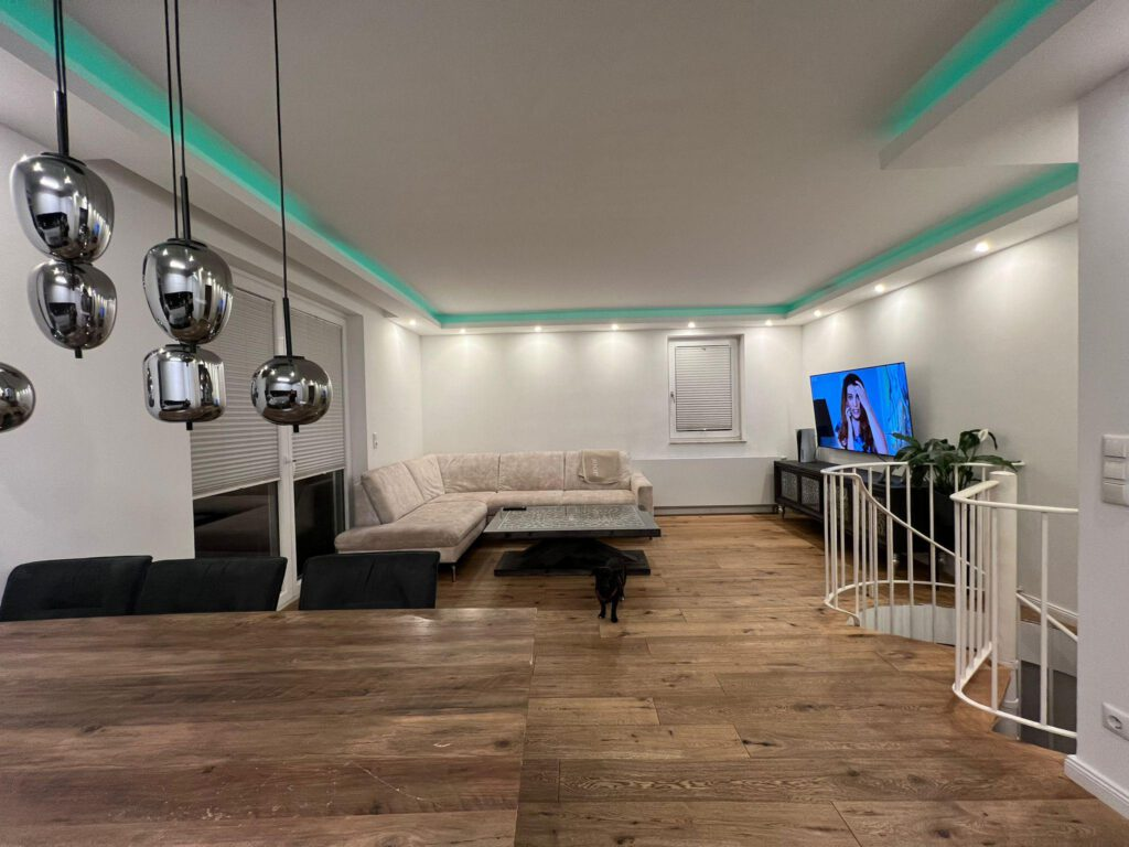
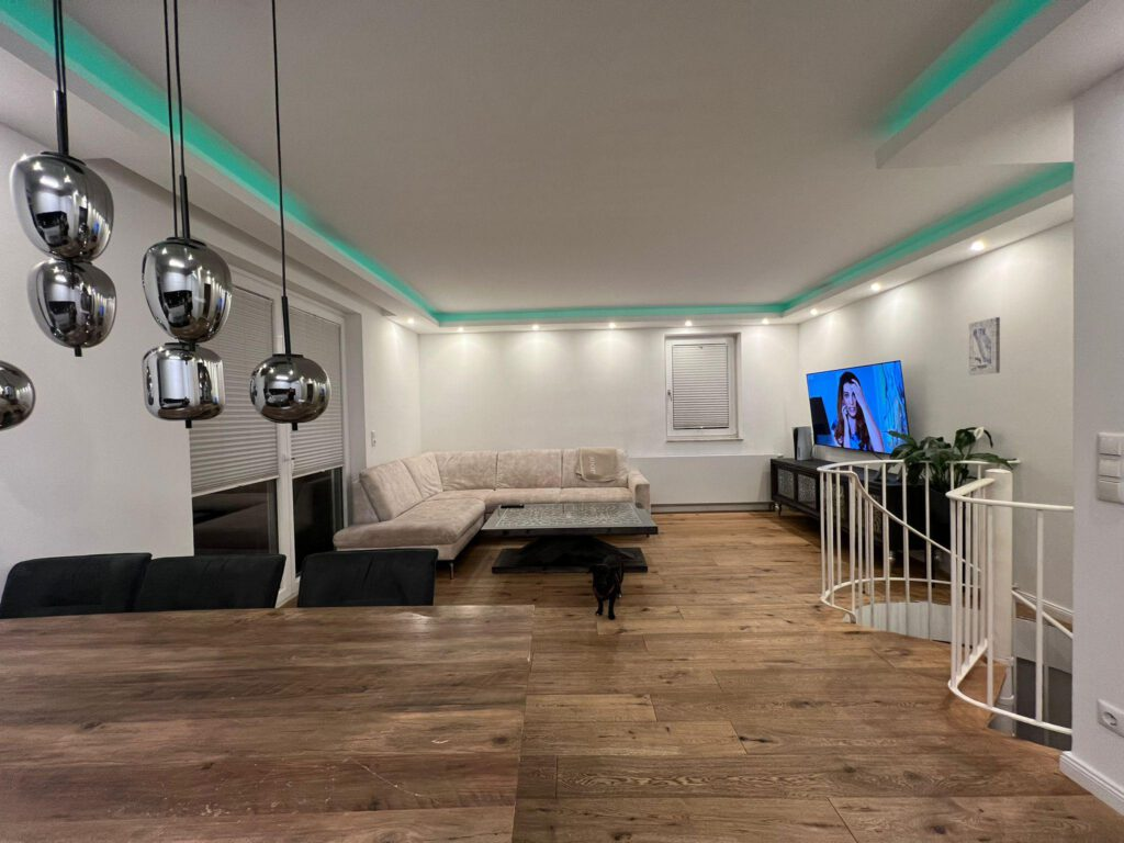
+ wall art [968,316,1001,376]
